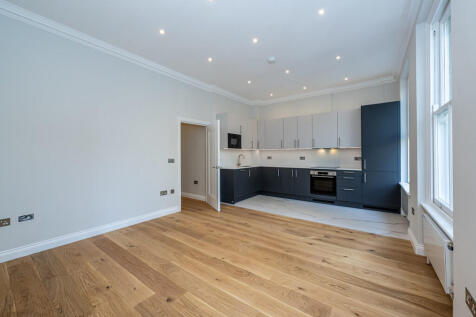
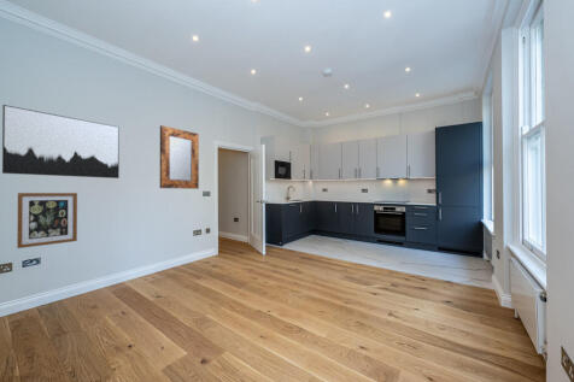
+ home mirror [159,124,200,190]
+ wall art [1,104,121,180]
+ wall art [16,192,78,249]
